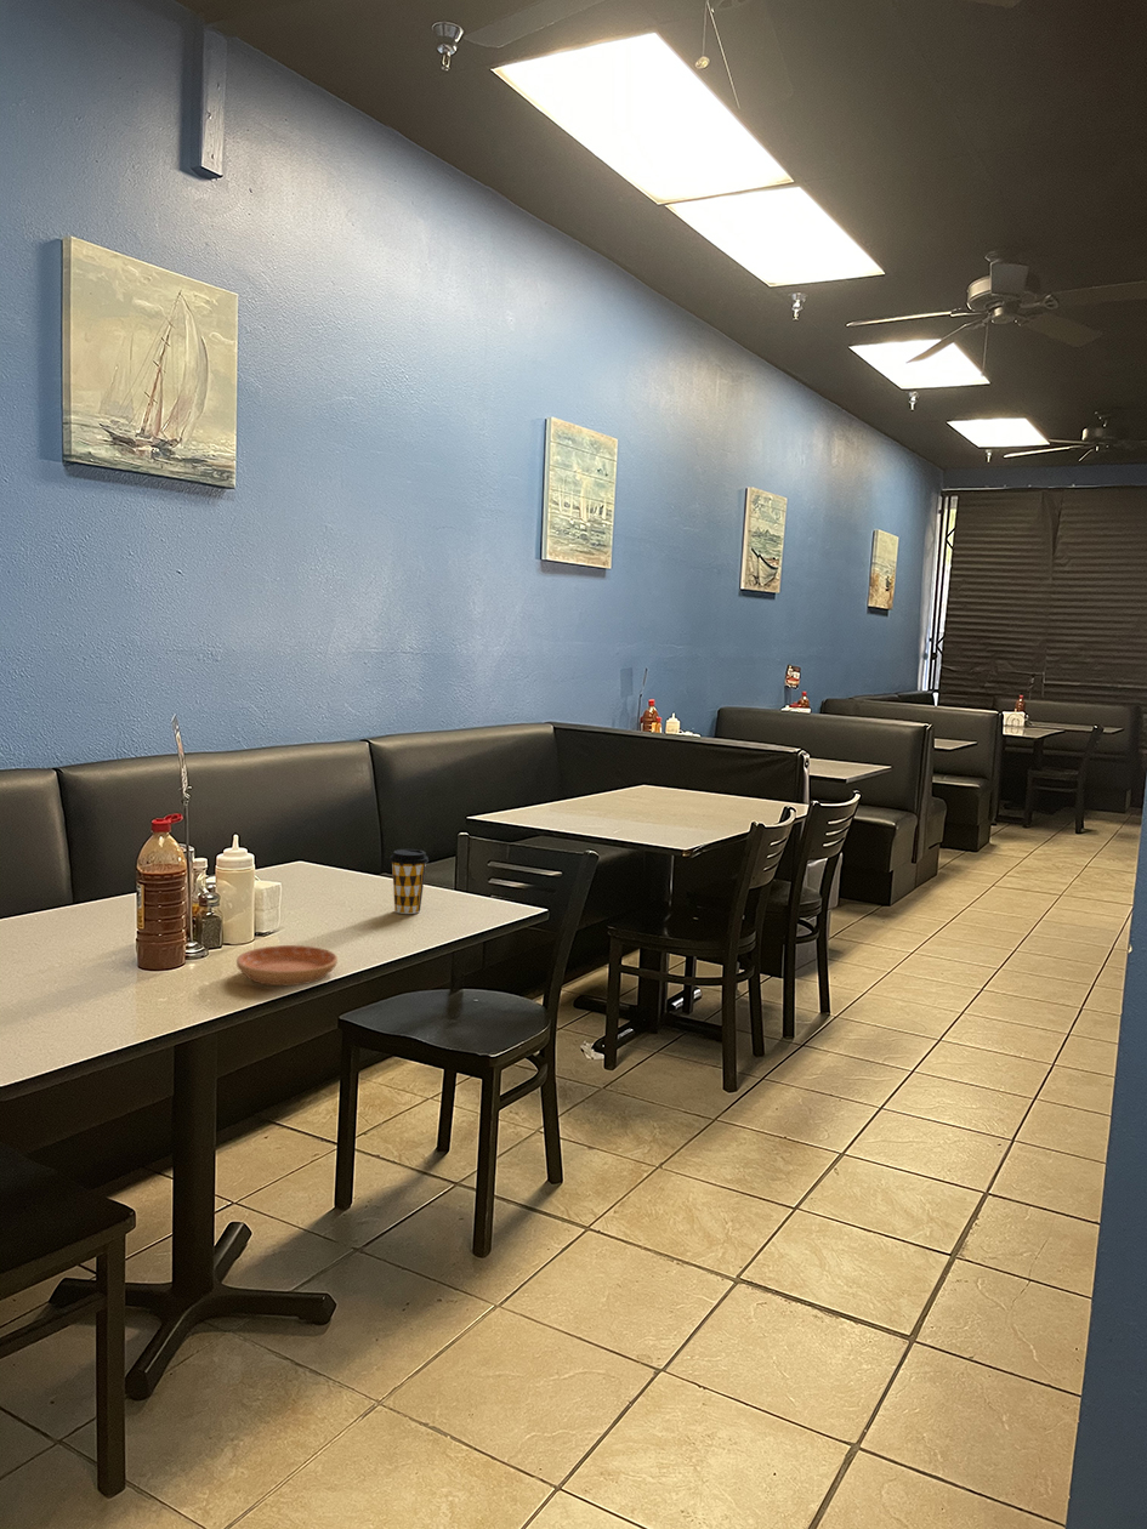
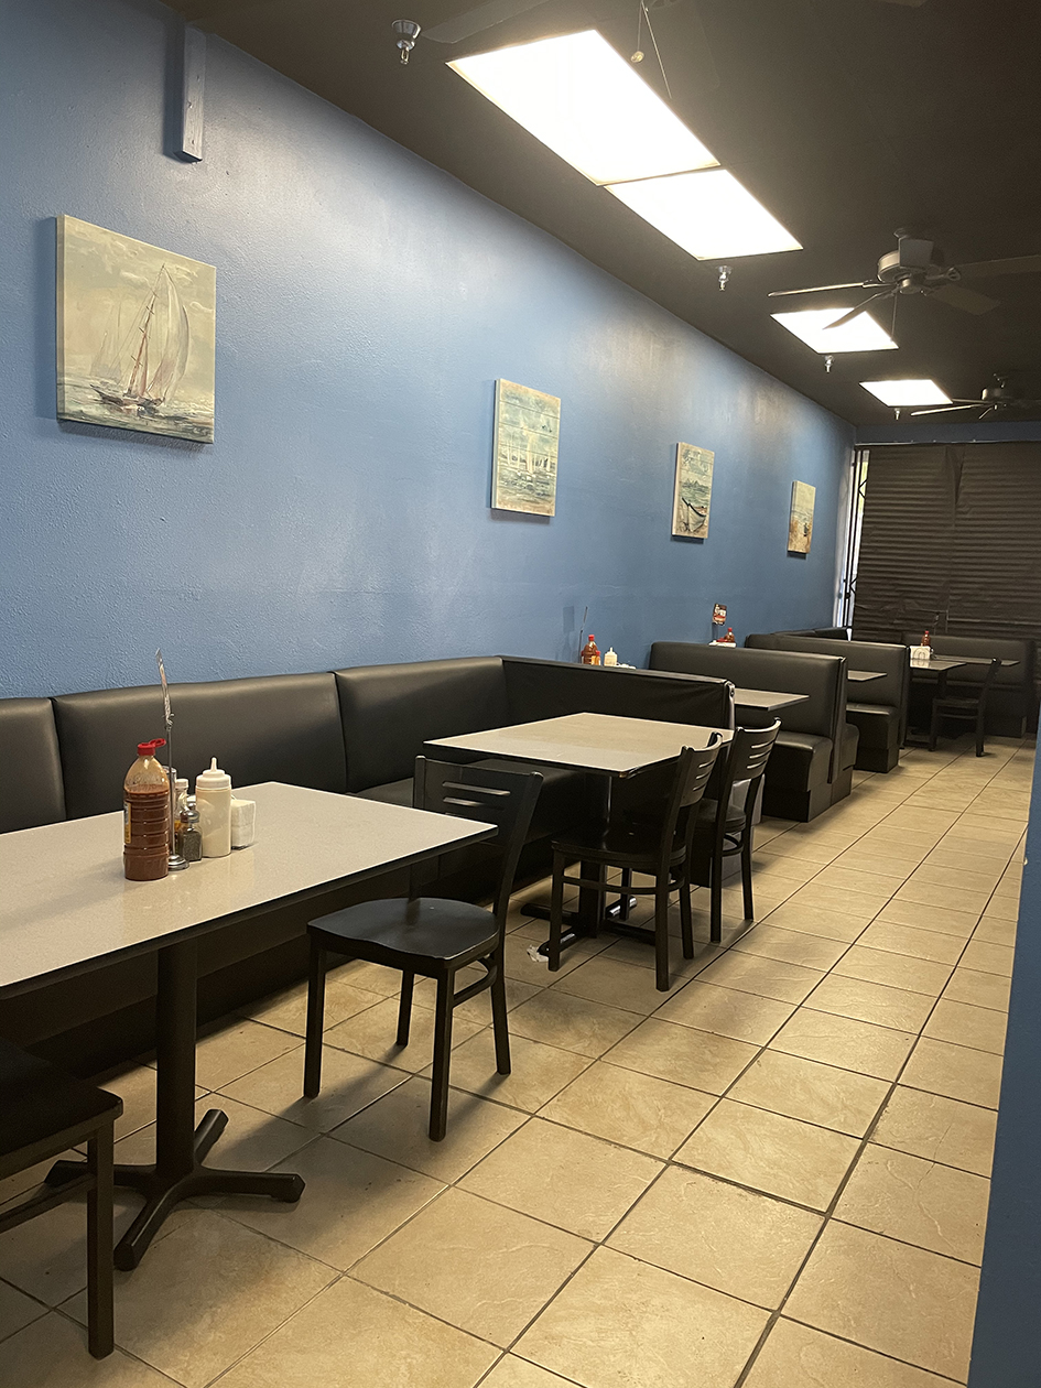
- saucer [235,944,339,987]
- coffee cup [388,848,430,915]
